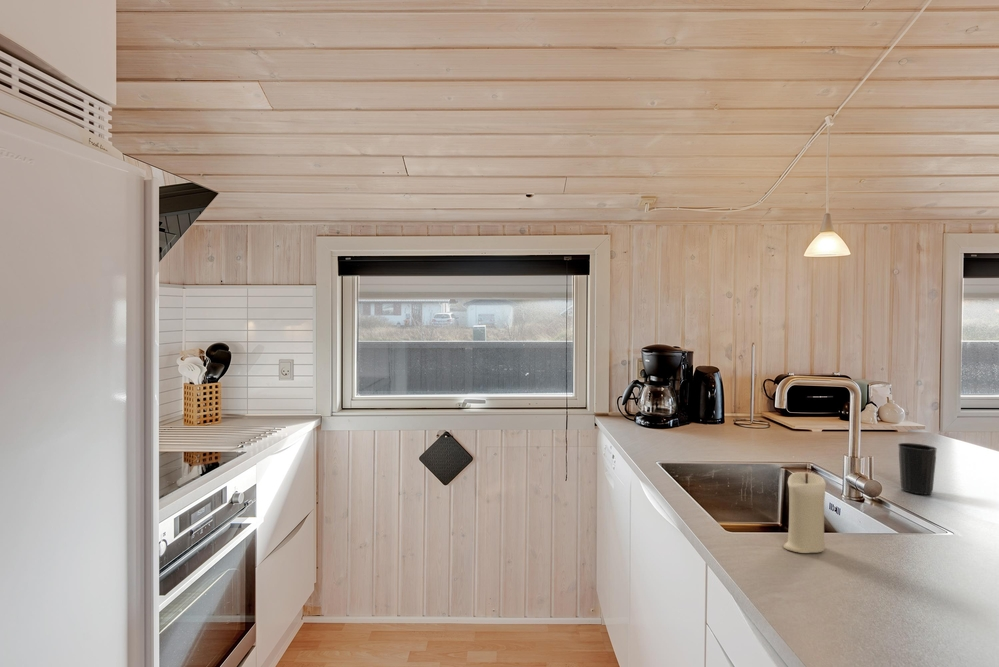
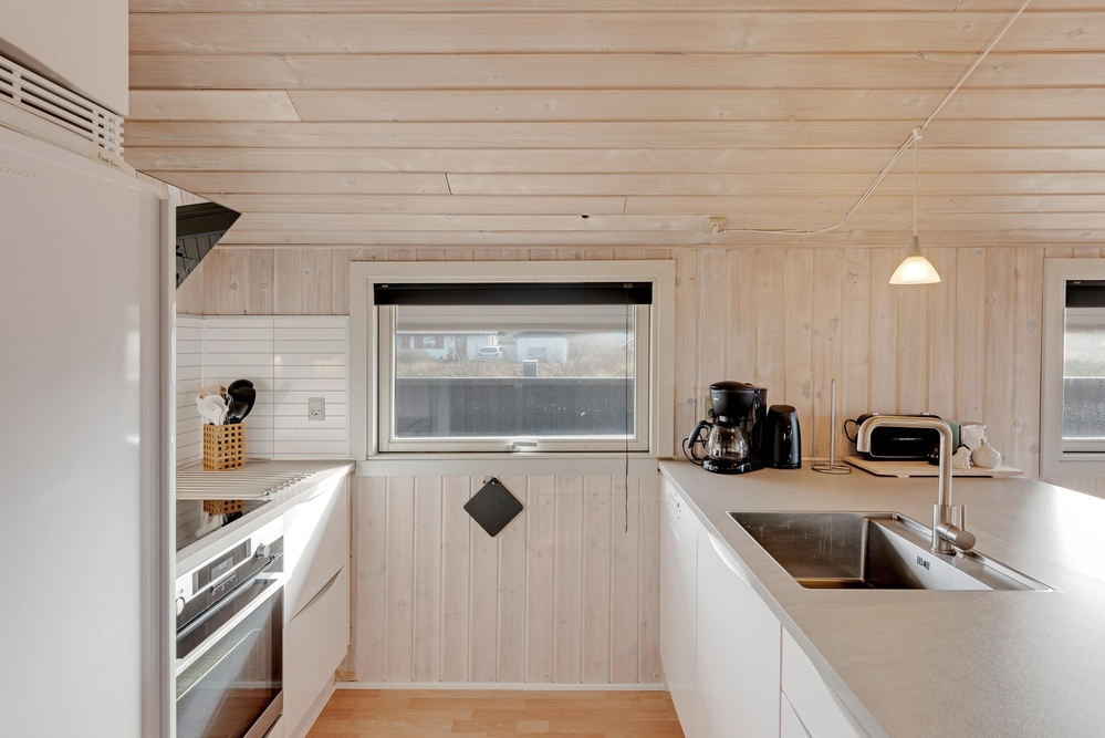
- cup [897,442,938,496]
- candle [783,471,827,554]
